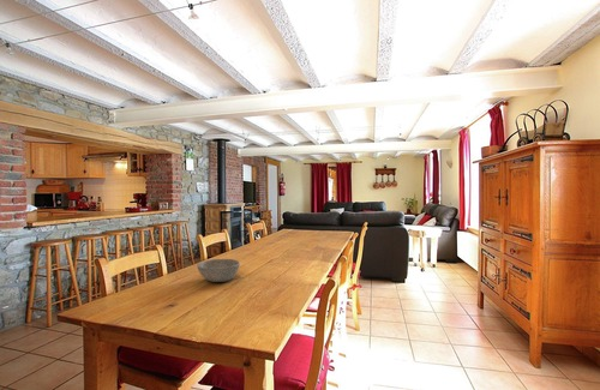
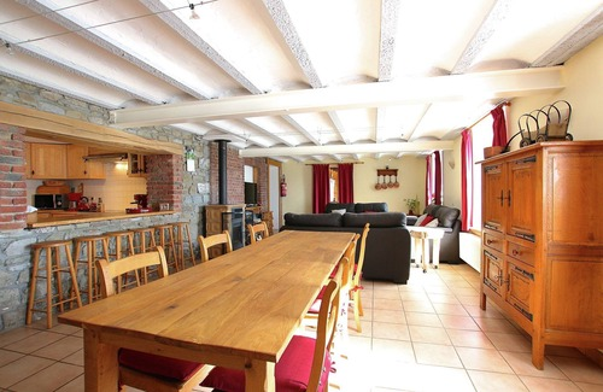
- bowl [196,258,241,283]
